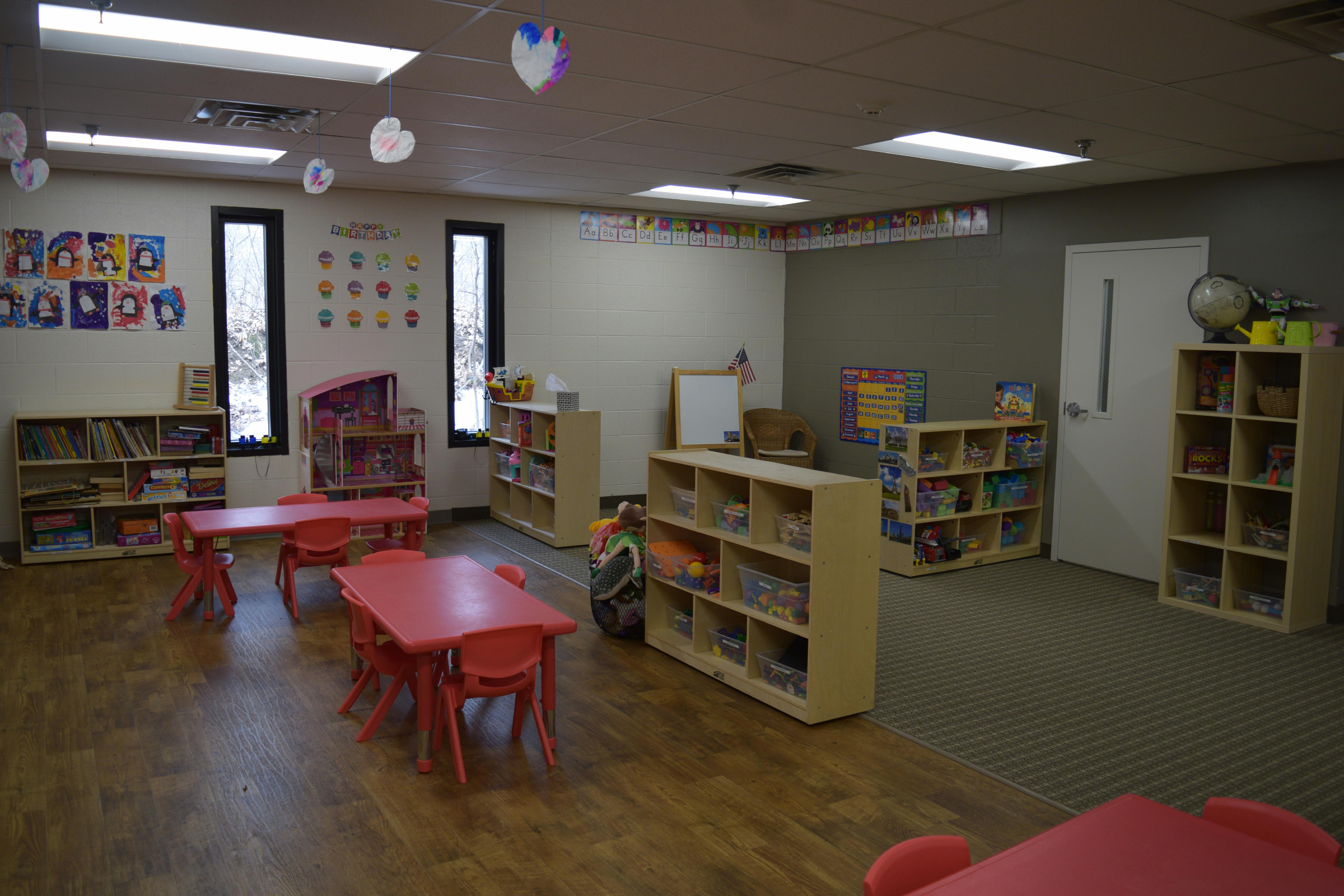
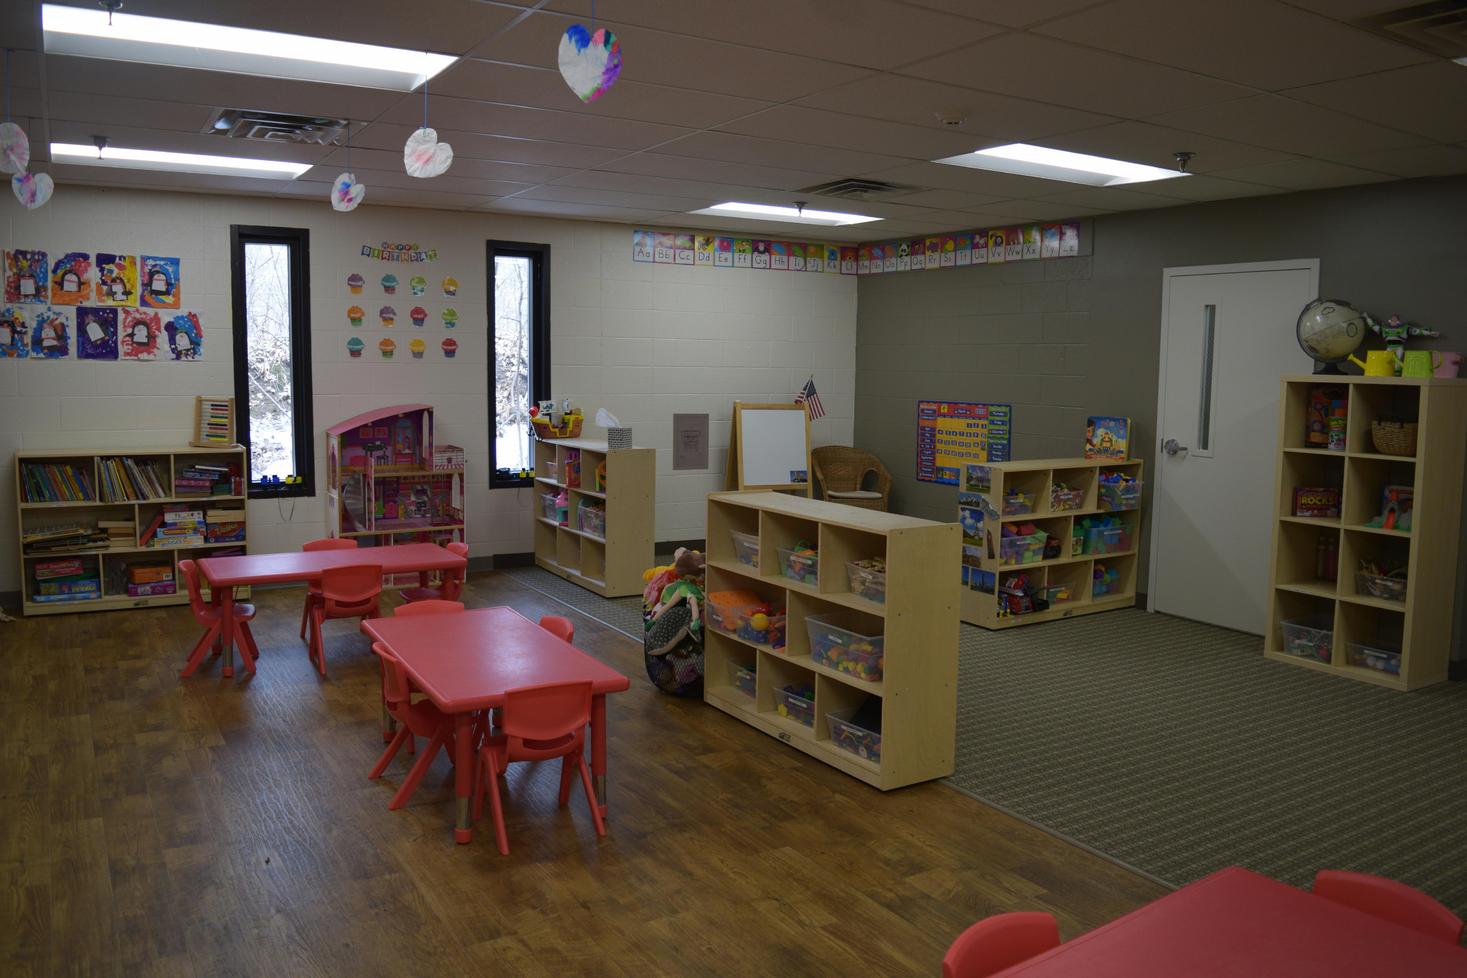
+ wall art [672,414,709,470]
